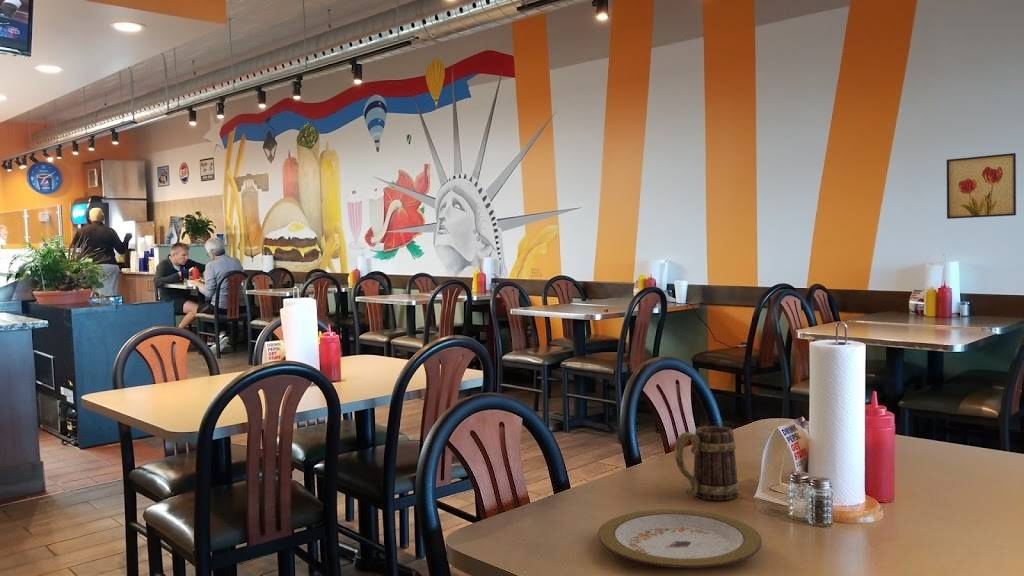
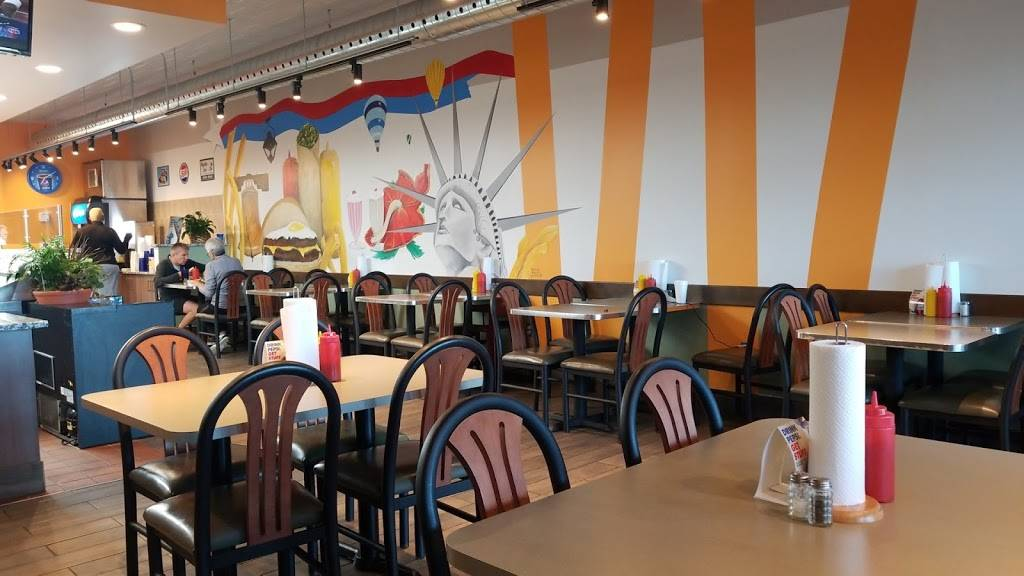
- plate [597,508,763,569]
- wall art [946,152,1017,220]
- mug [674,425,740,501]
